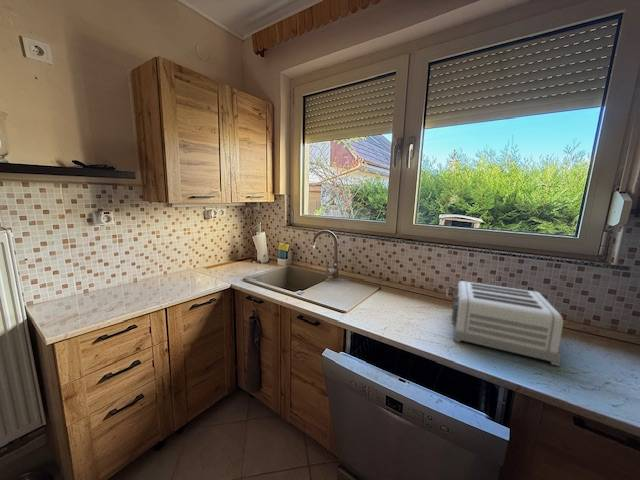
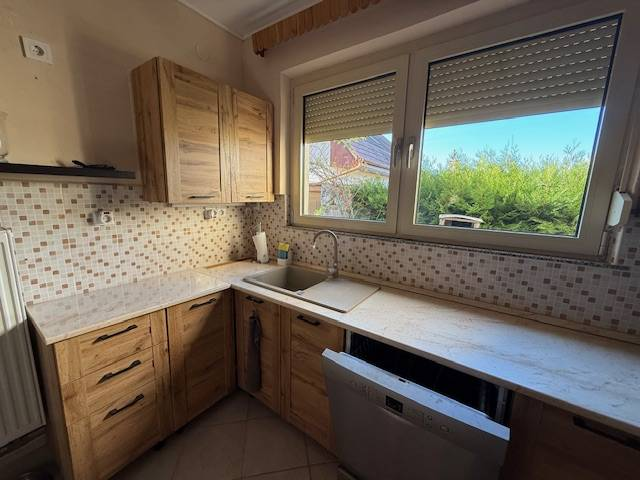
- toaster [445,280,564,367]
